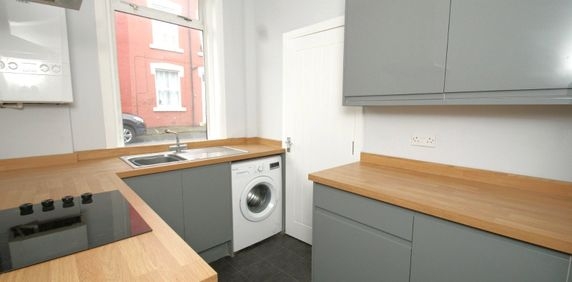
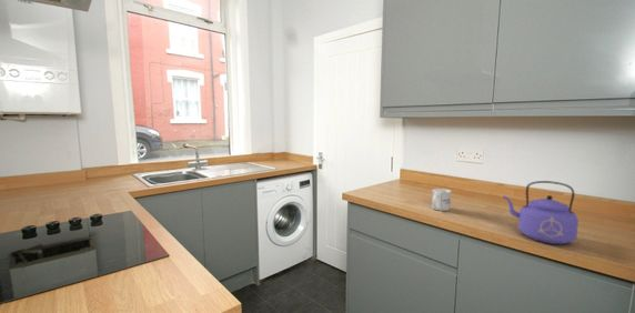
+ mug [431,188,452,212]
+ kettle [502,180,579,245]
